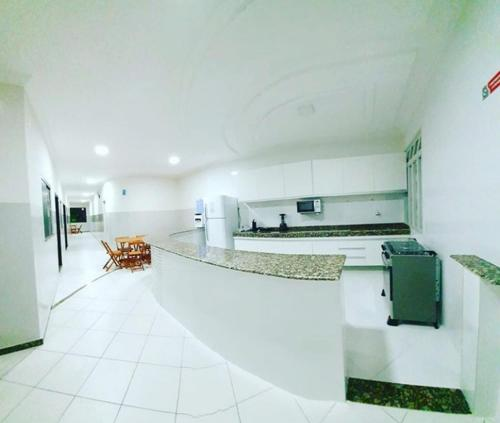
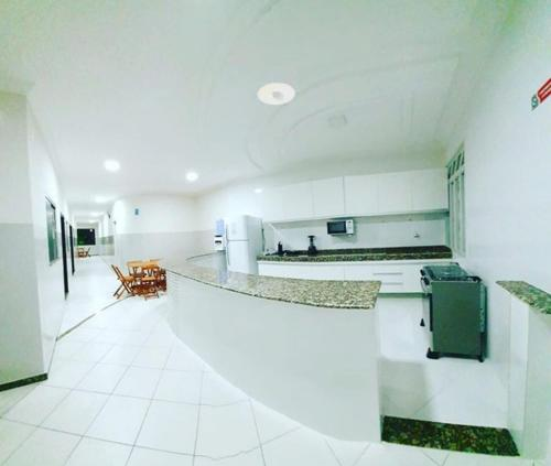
+ recessed light [257,82,296,106]
